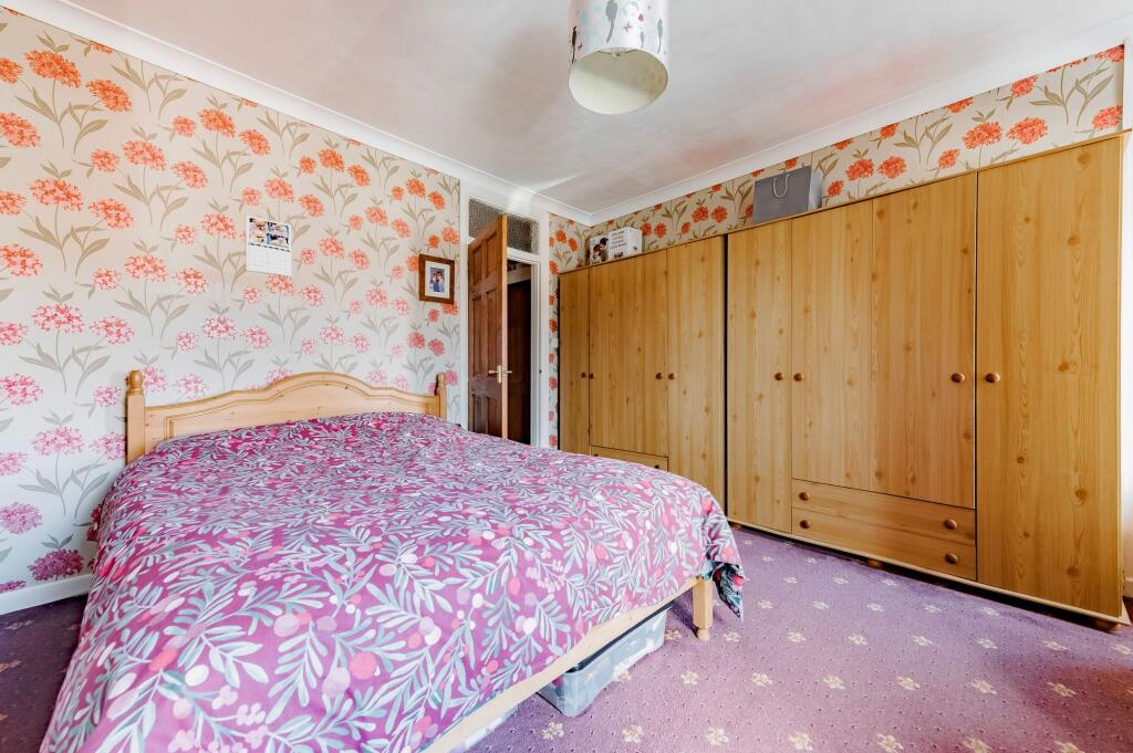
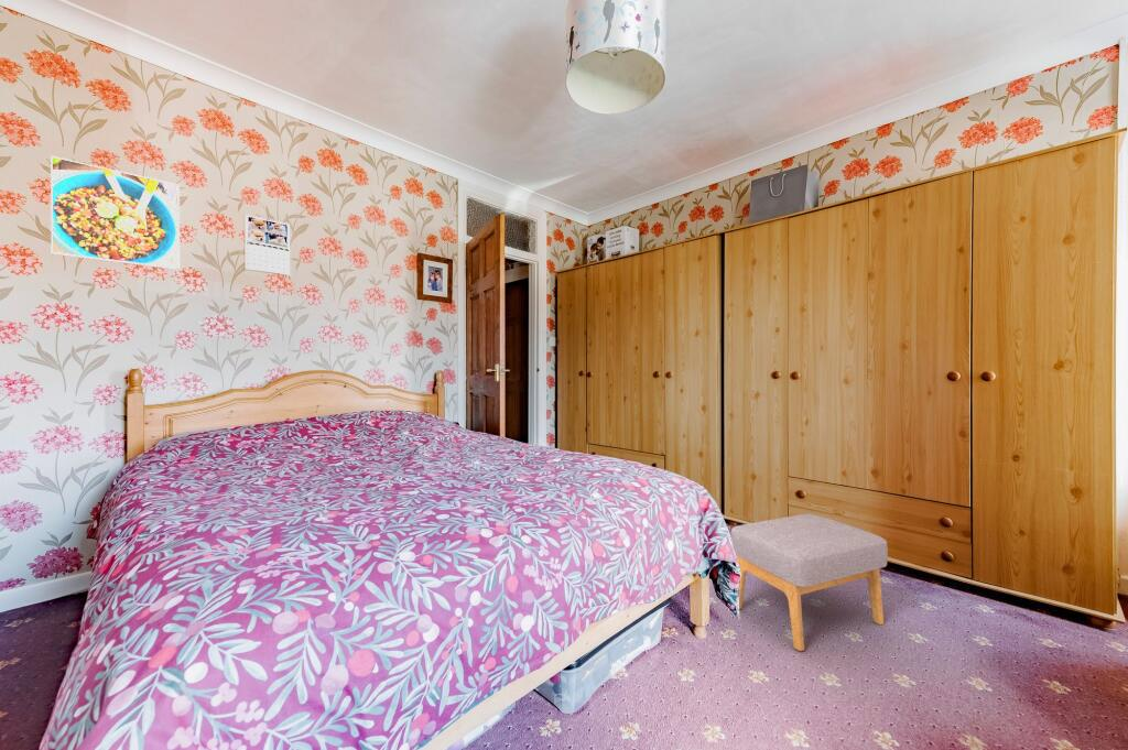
+ footstool [729,513,889,652]
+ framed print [50,154,181,271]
